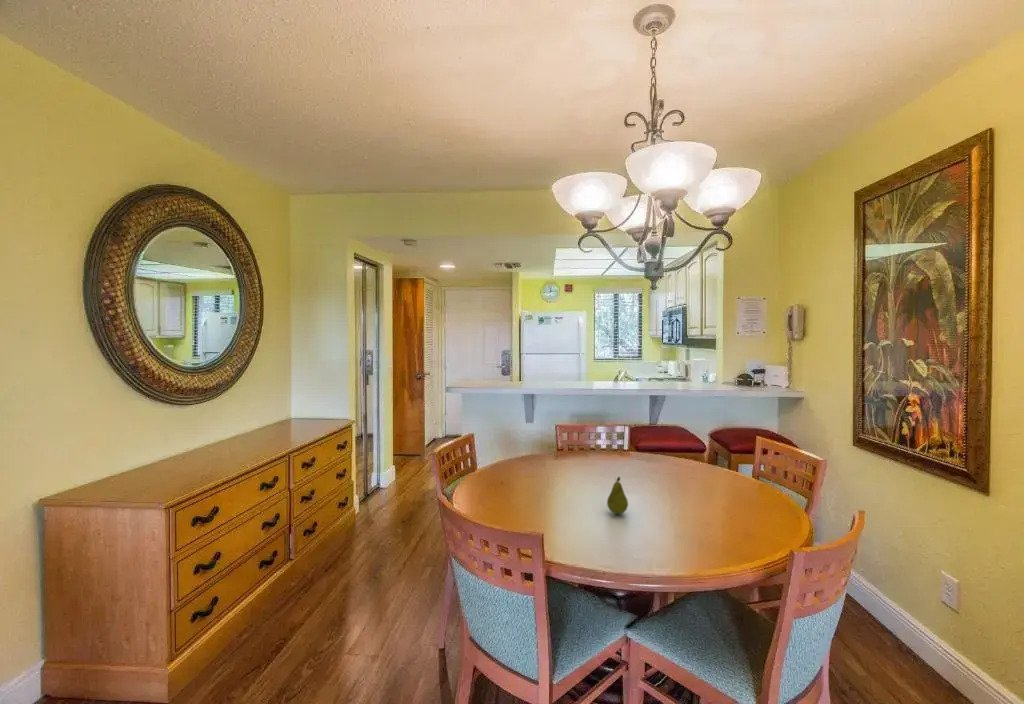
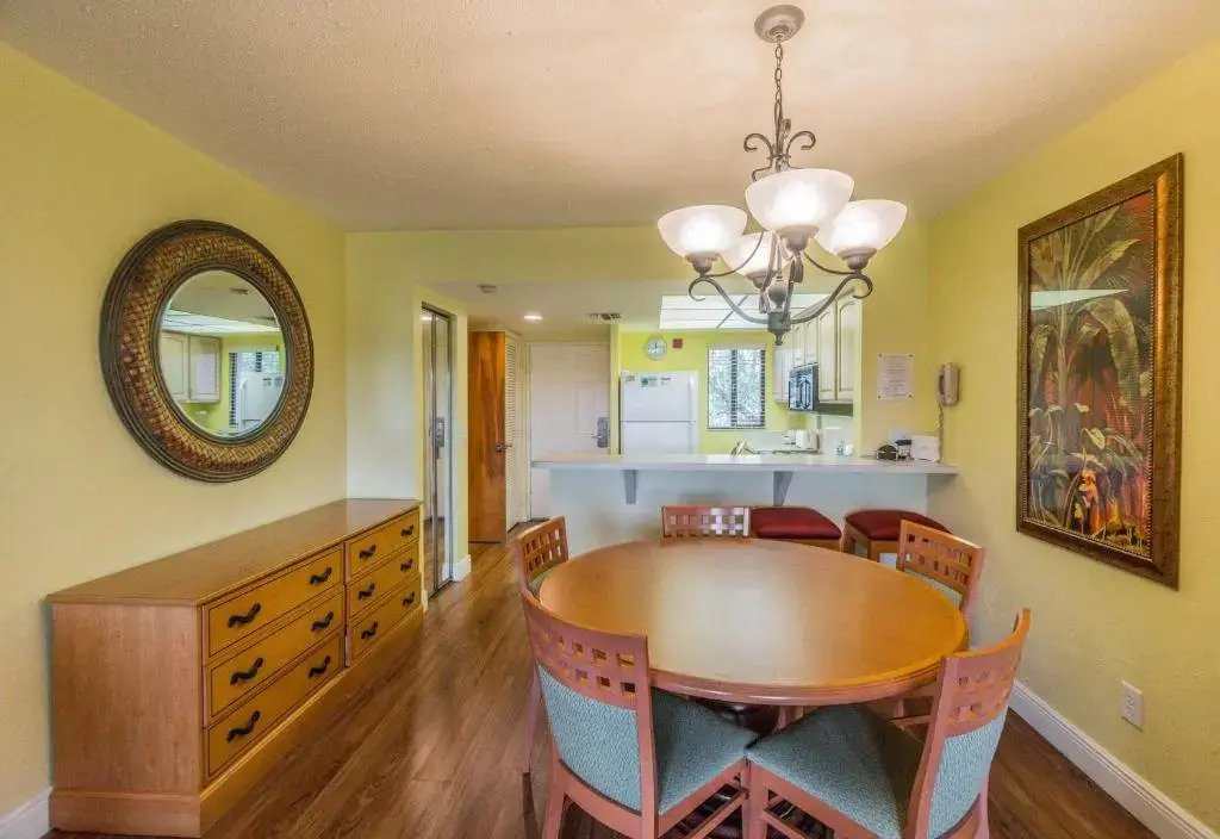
- fruit [606,476,629,515]
